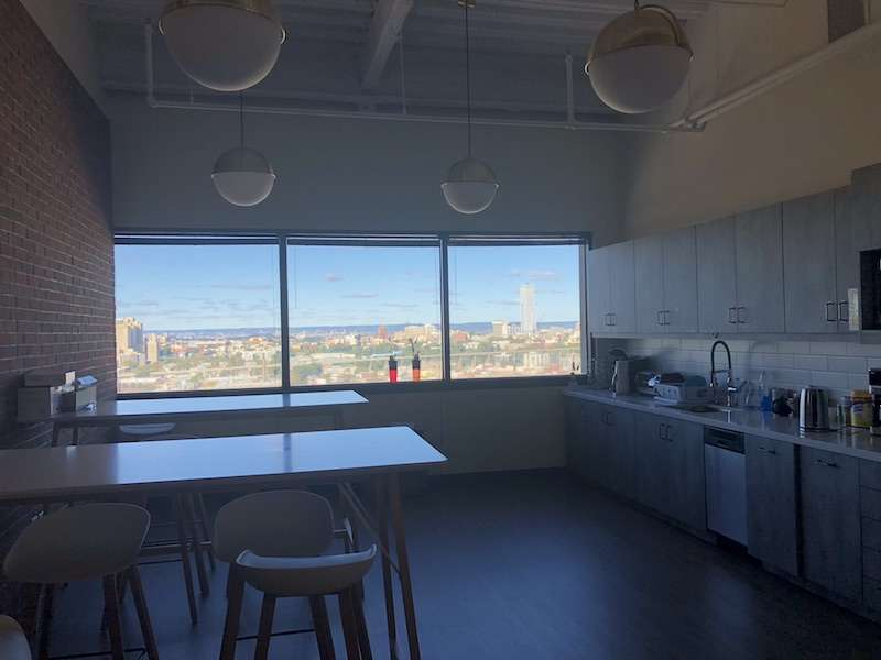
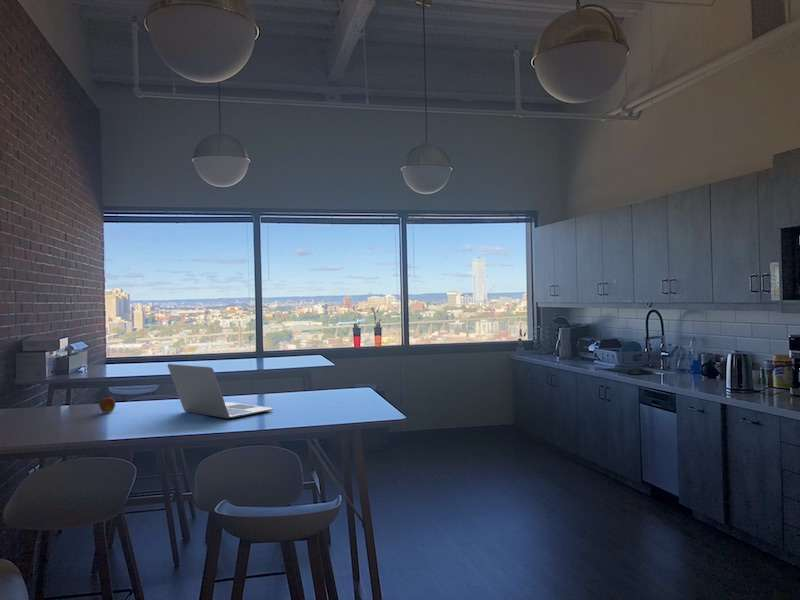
+ laptop [167,363,274,419]
+ fruit [98,396,116,414]
